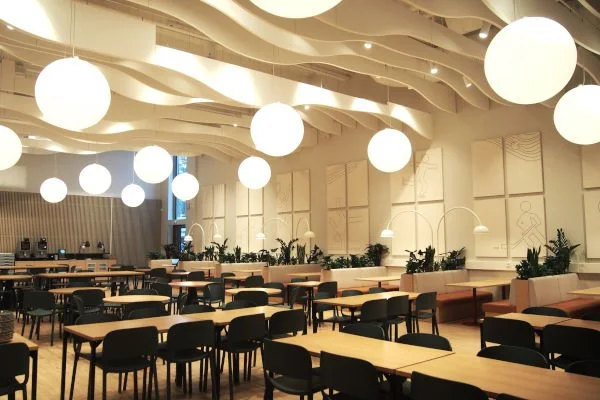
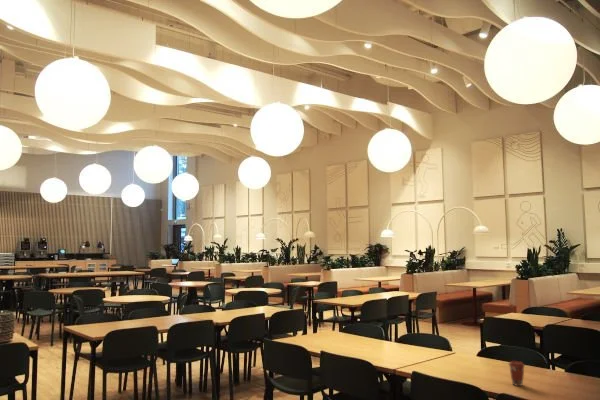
+ coffee cup [508,360,526,387]
